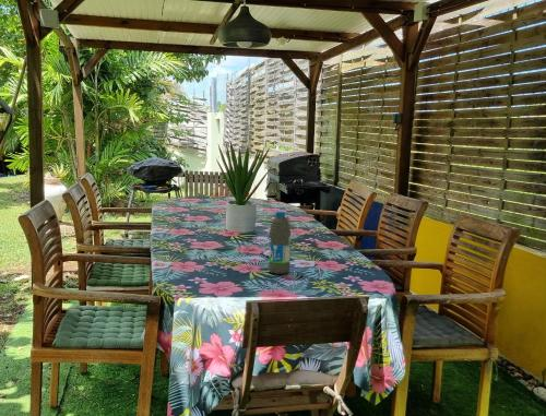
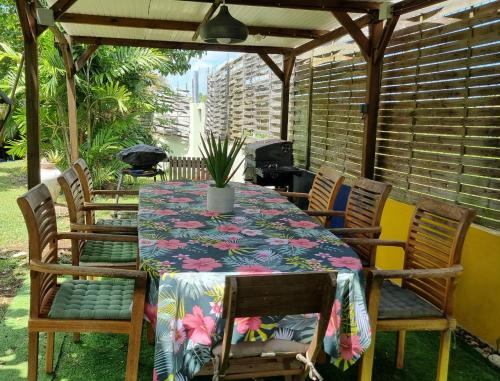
- water bottle [268,211,292,275]
